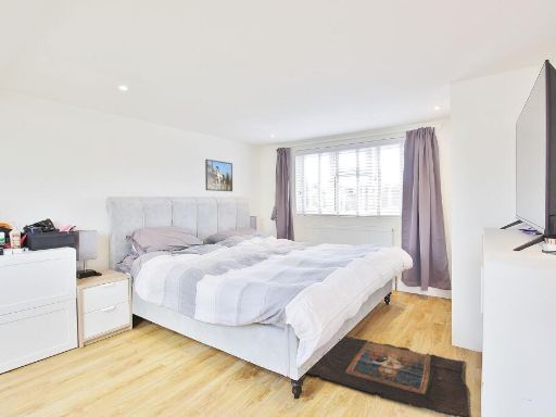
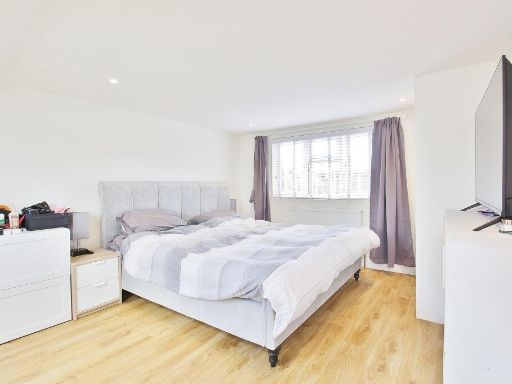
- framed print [204,159,233,192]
- rug [306,336,473,417]
